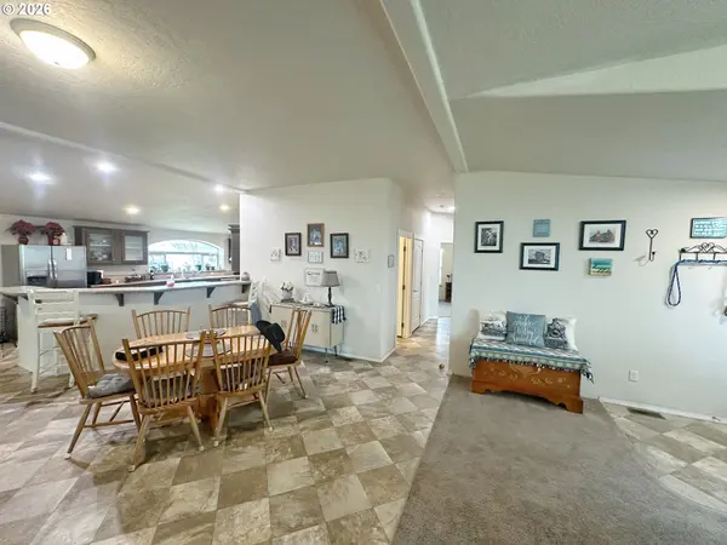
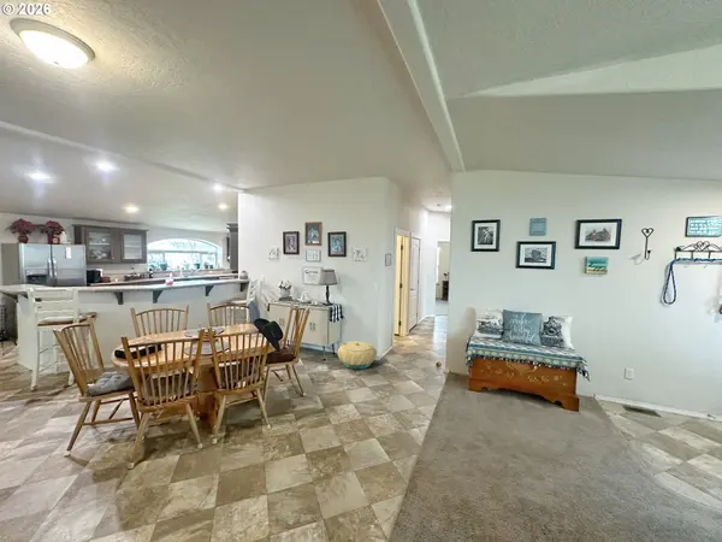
+ basket [337,340,378,370]
